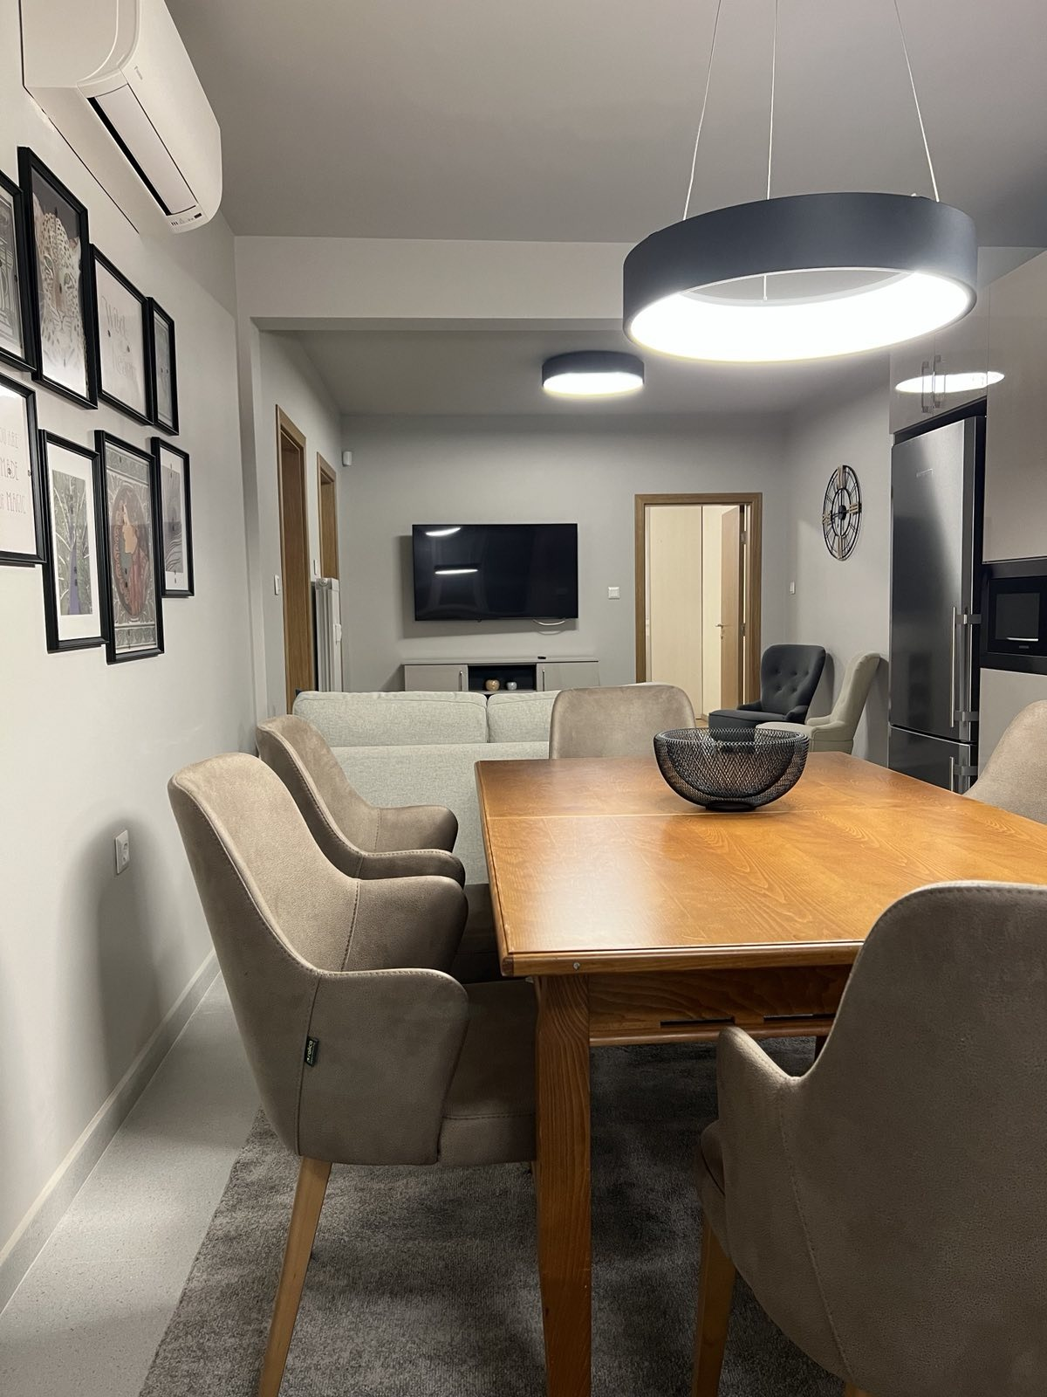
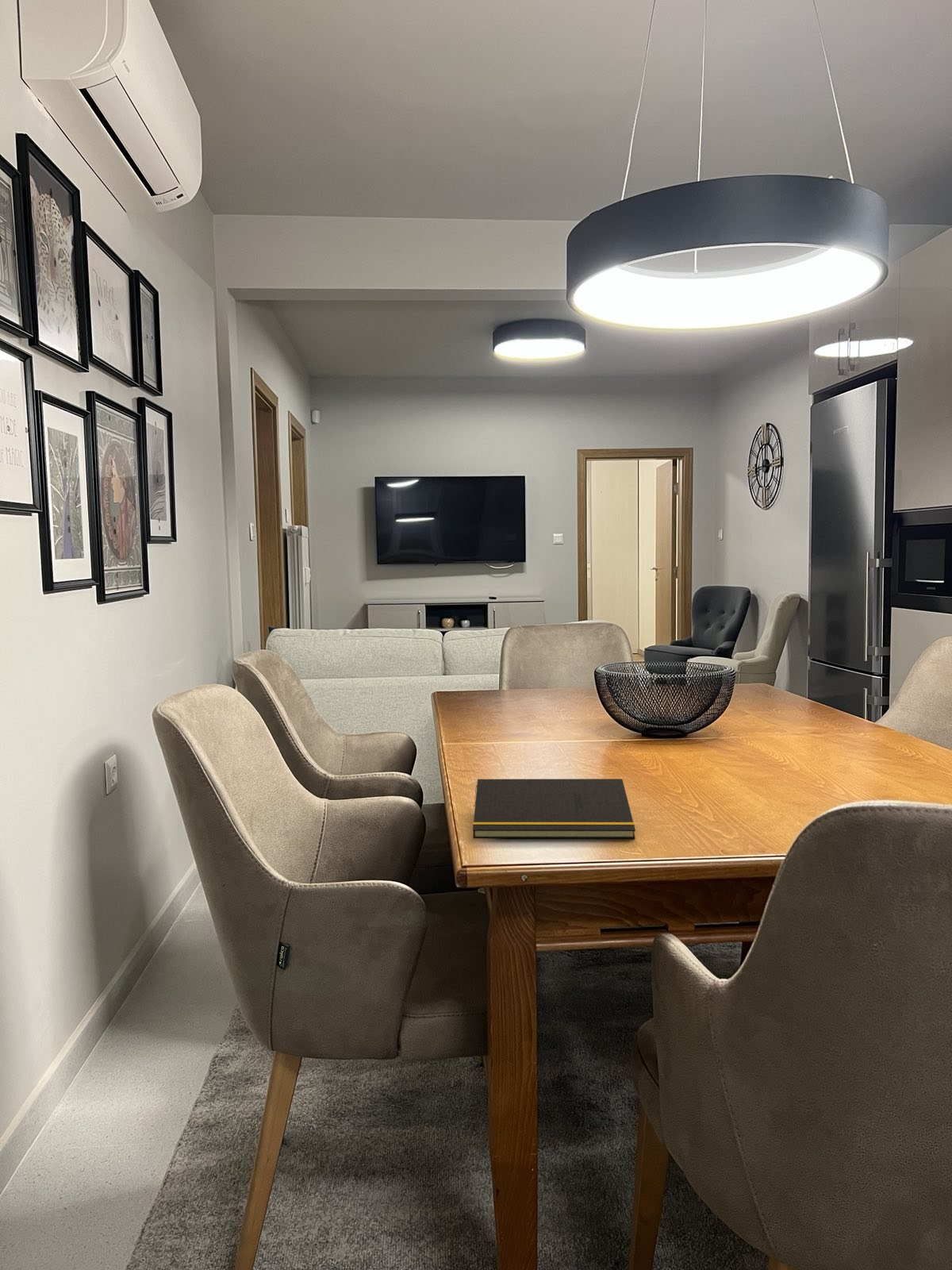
+ notepad [472,778,636,840]
